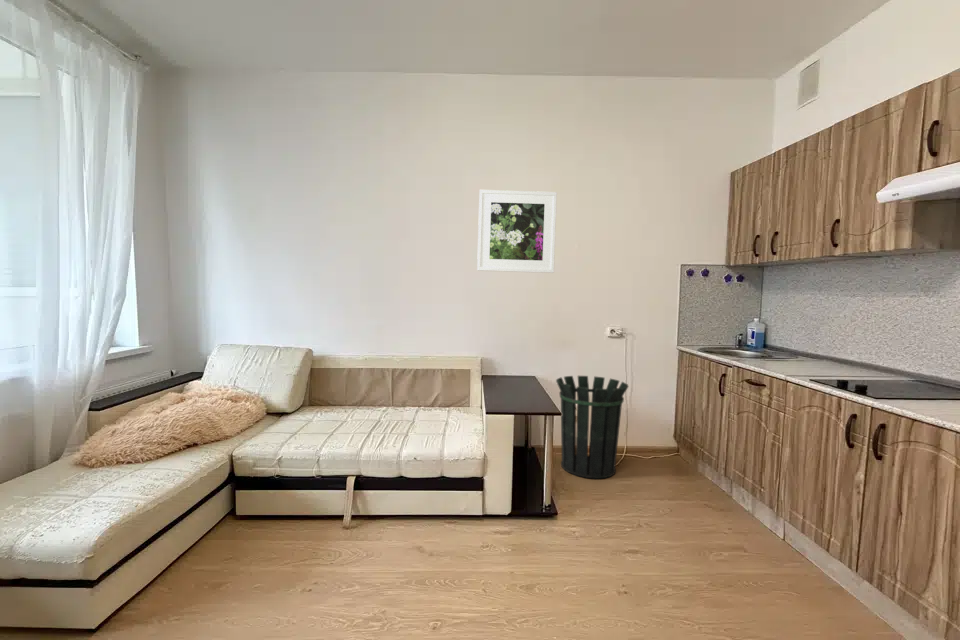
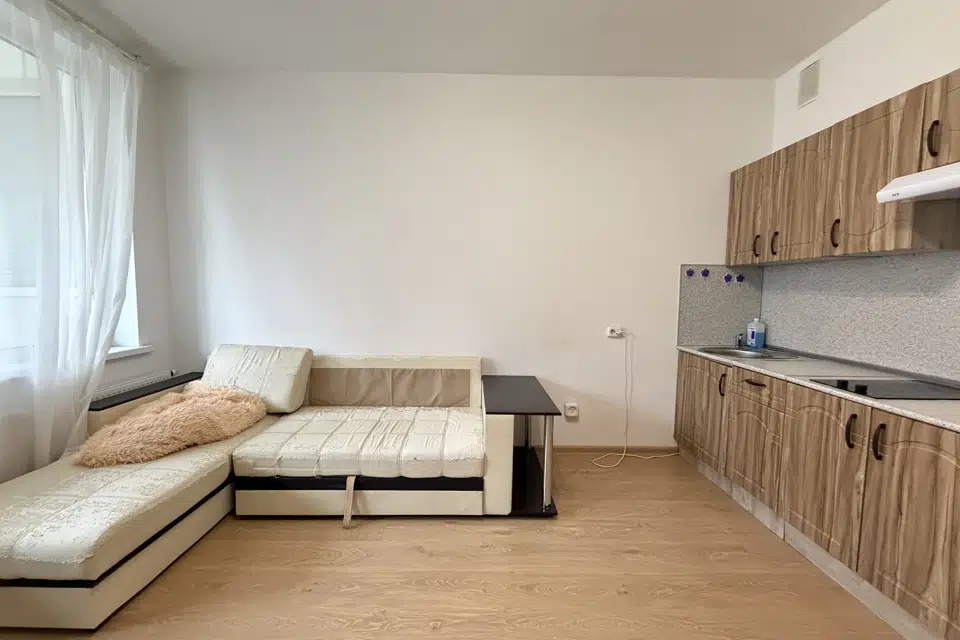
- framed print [476,189,558,274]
- waste bin [555,375,630,480]
